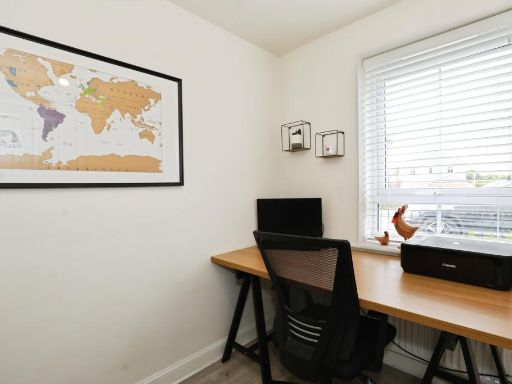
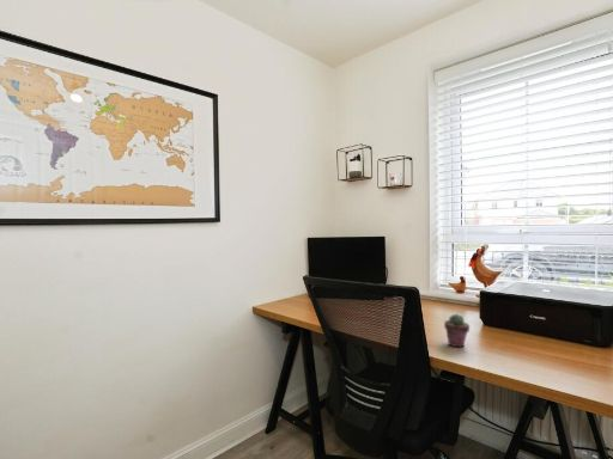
+ potted succulent [443,313,471,348]
